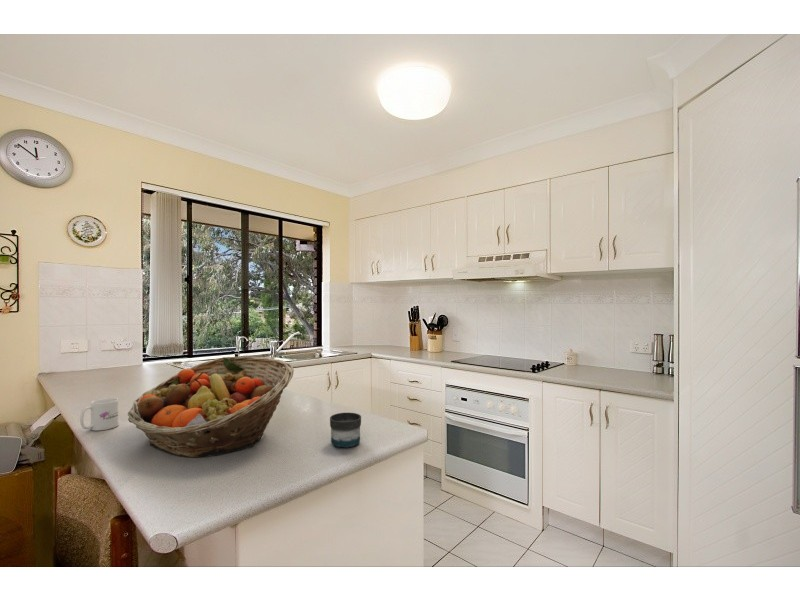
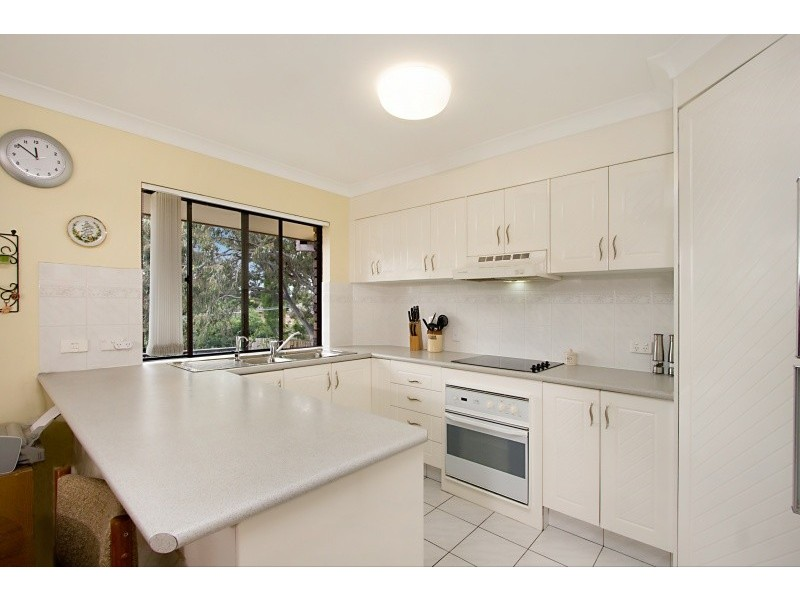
- mug [79,397,119,432]
- mug [329,412,362,449]
- fruit basket [127,356,295,458]
